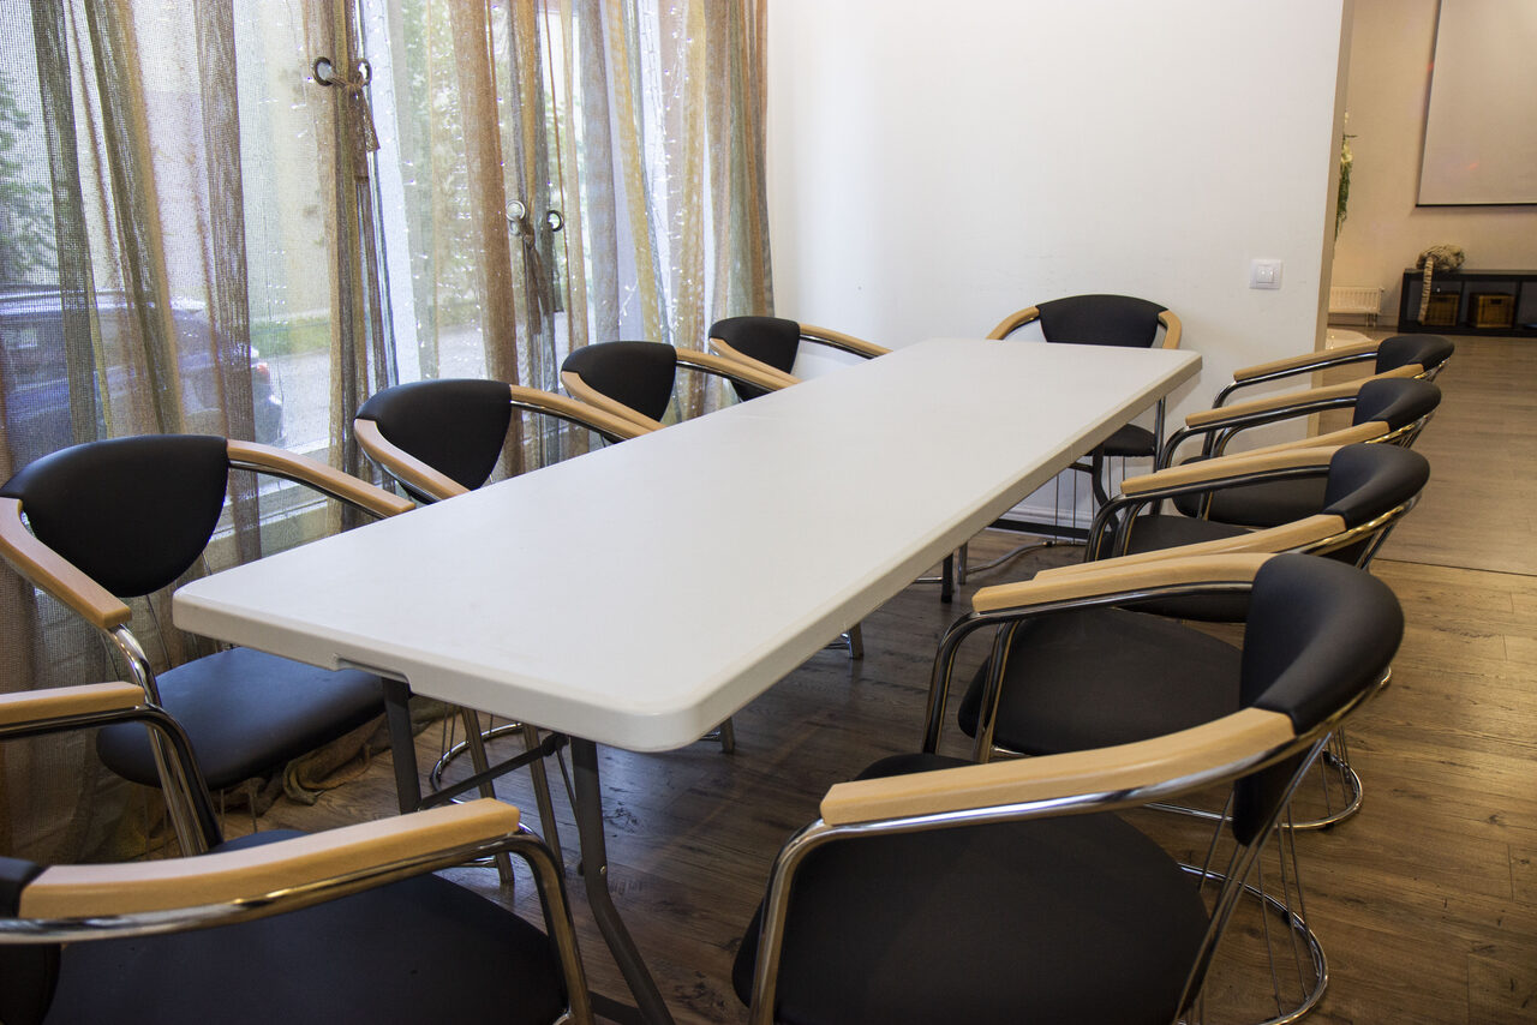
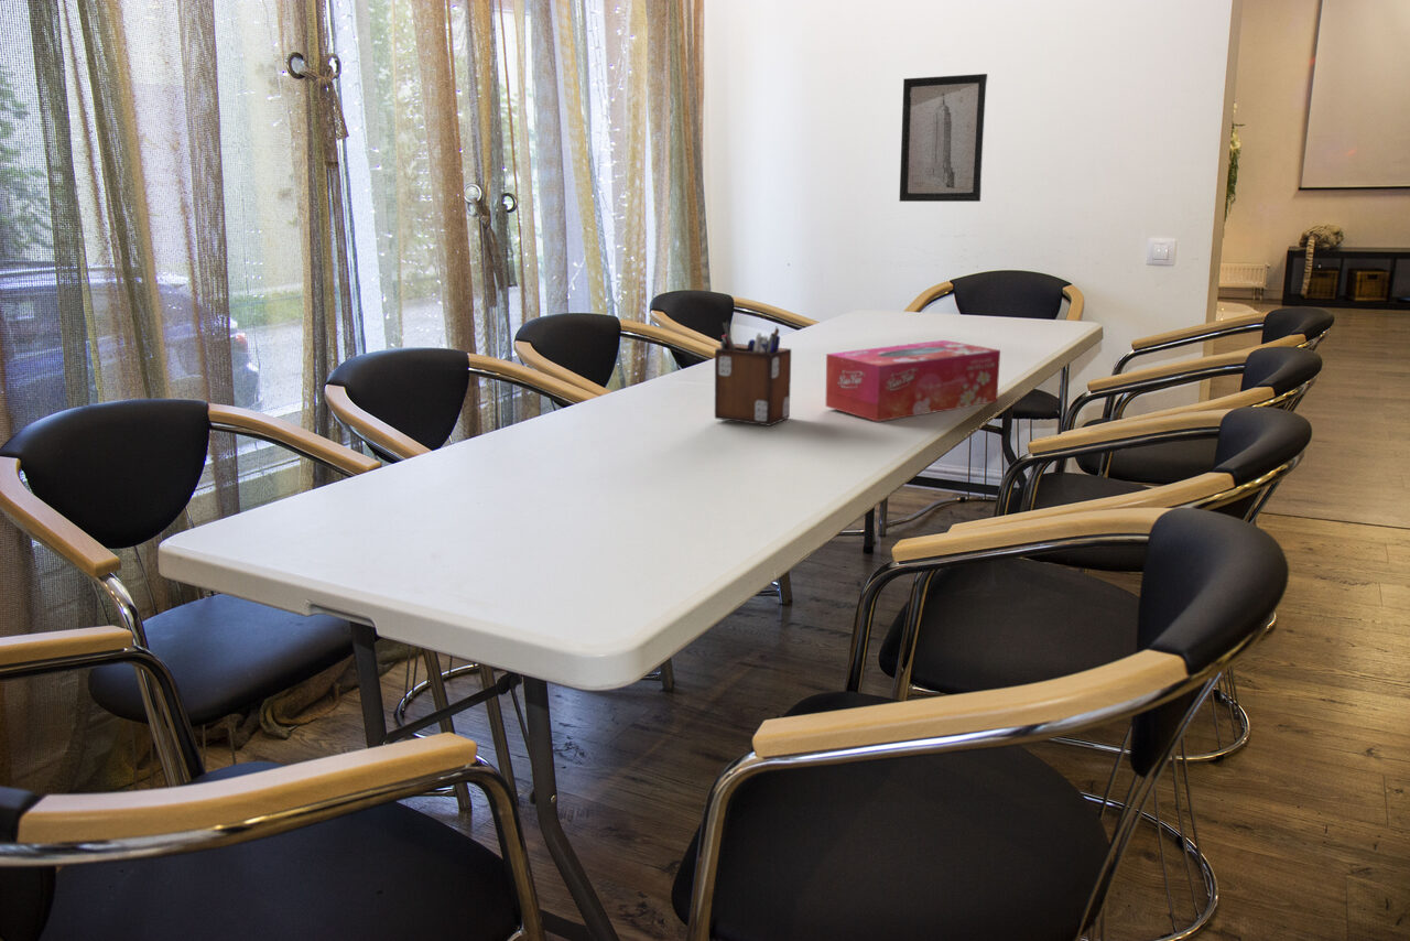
+ tissue box [825,339,1001,423]
+ wall art [899,73,988,203]
+ desk organizer [714,320,792,426]
